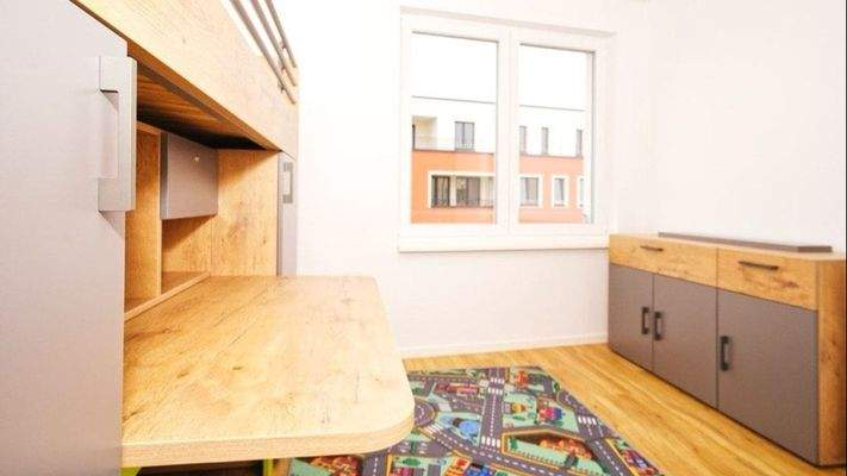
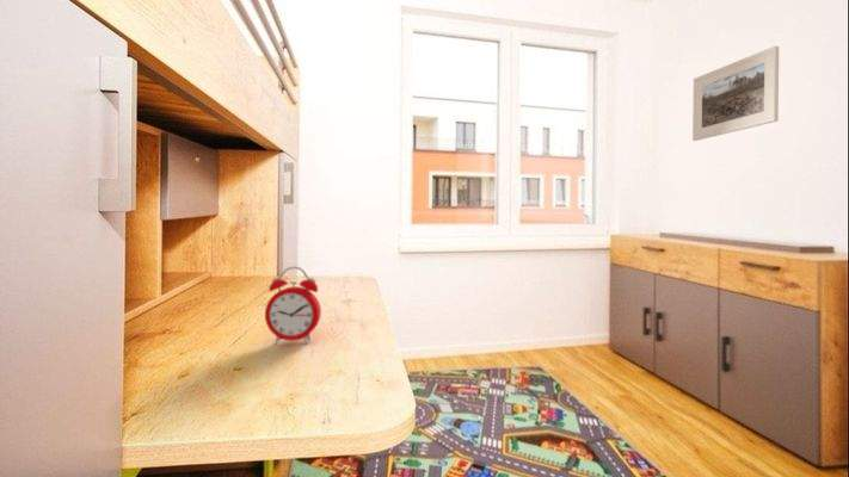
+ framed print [691,45,780,142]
+ alarm clock [264,265,322,346]
